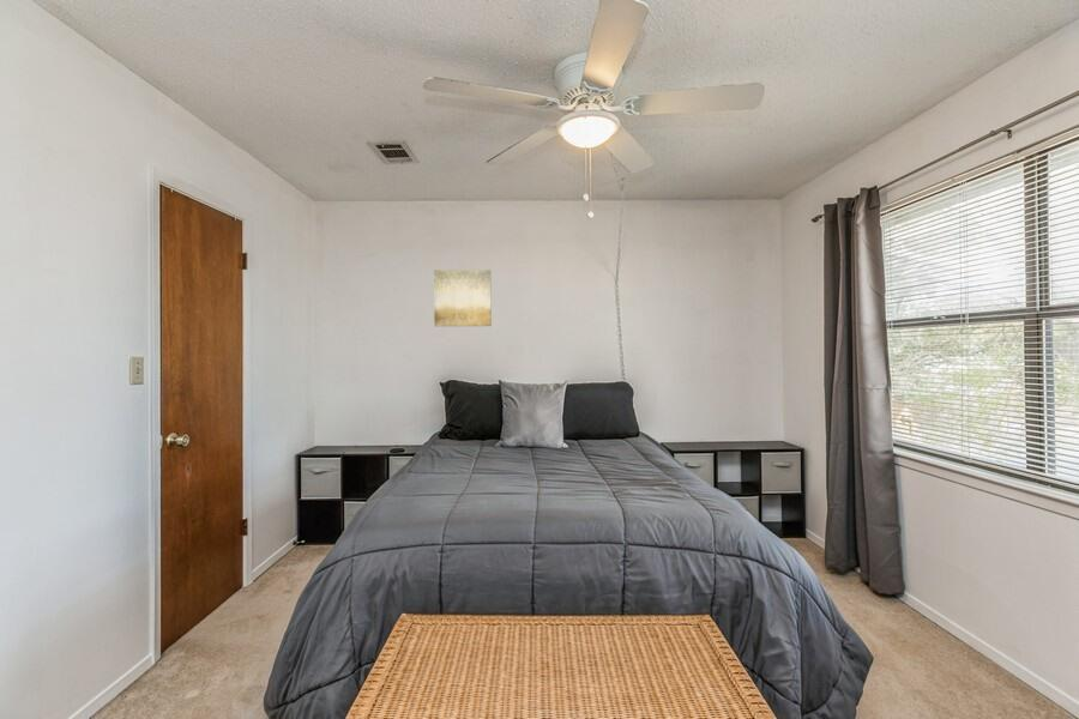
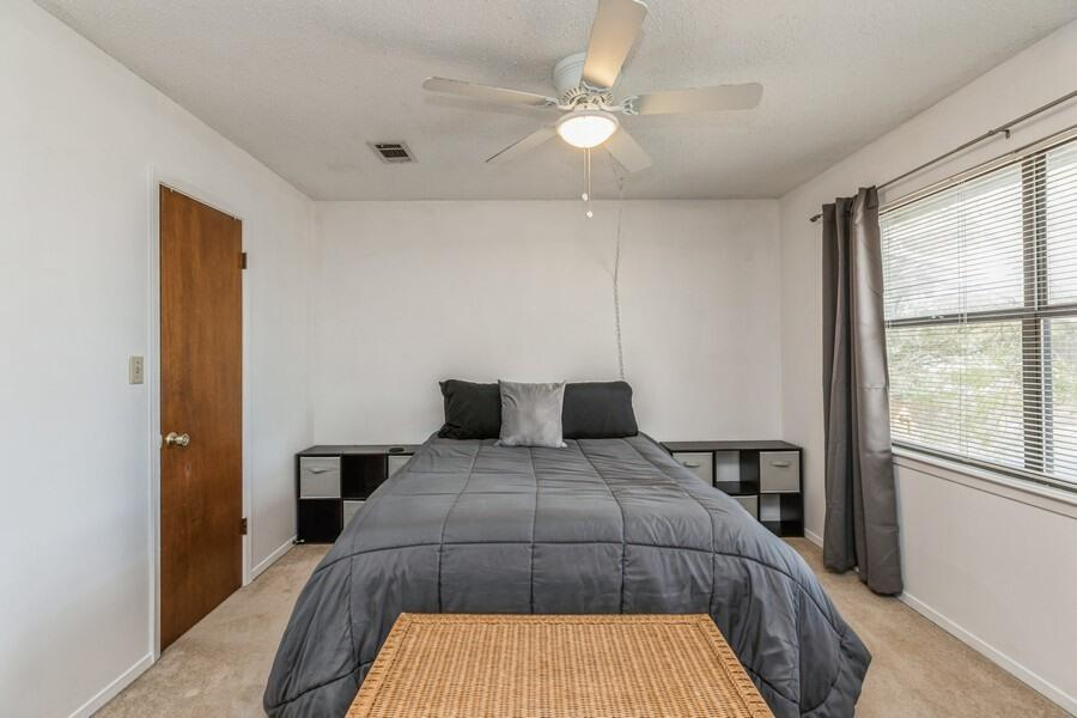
- wall art [433,268,493,327]
